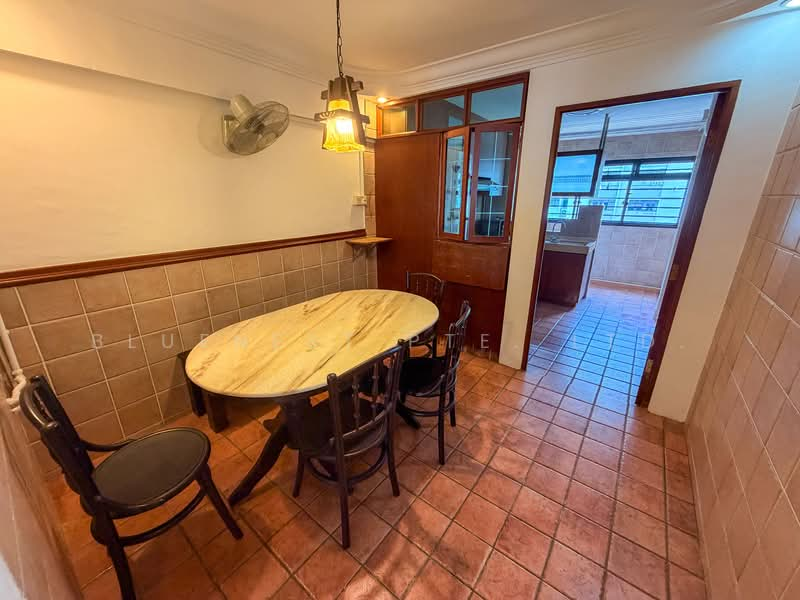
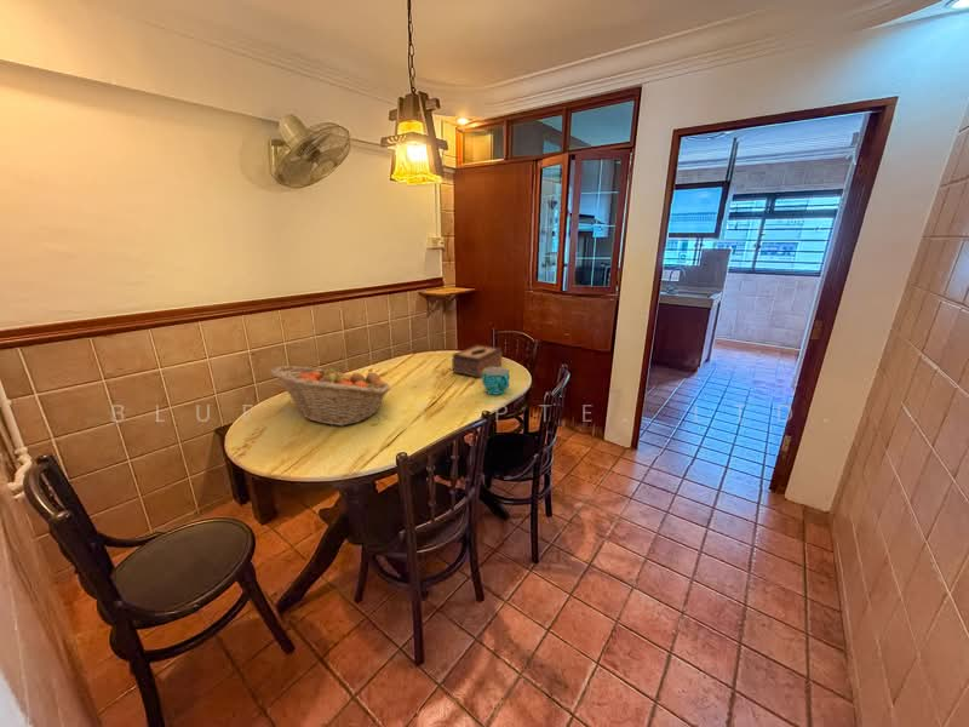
+ cup [481,366,511,396]
+ fruit basket [269,365,392,427]
+ tissue box [451,343,503,378]
